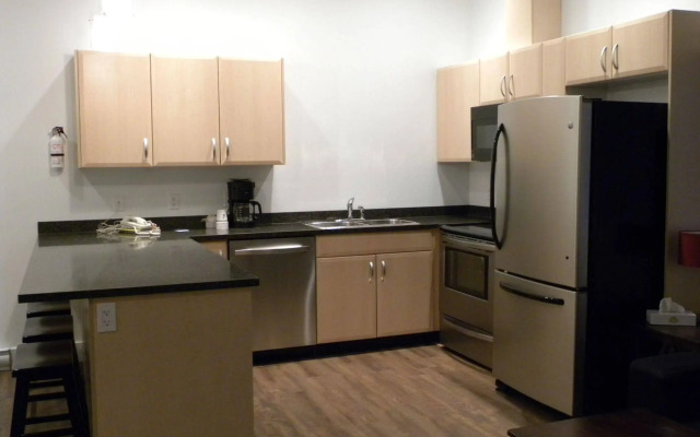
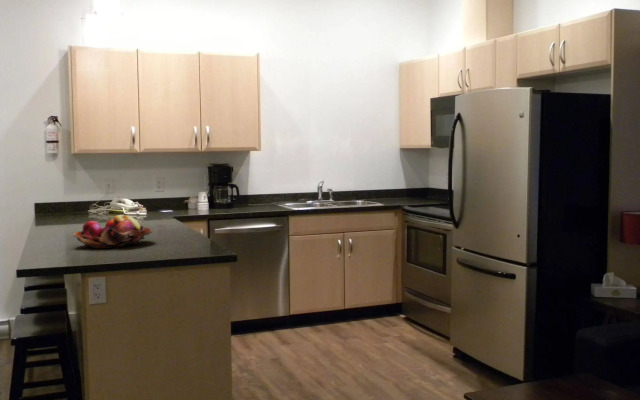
+ fruit basket [72,214,153,249]
